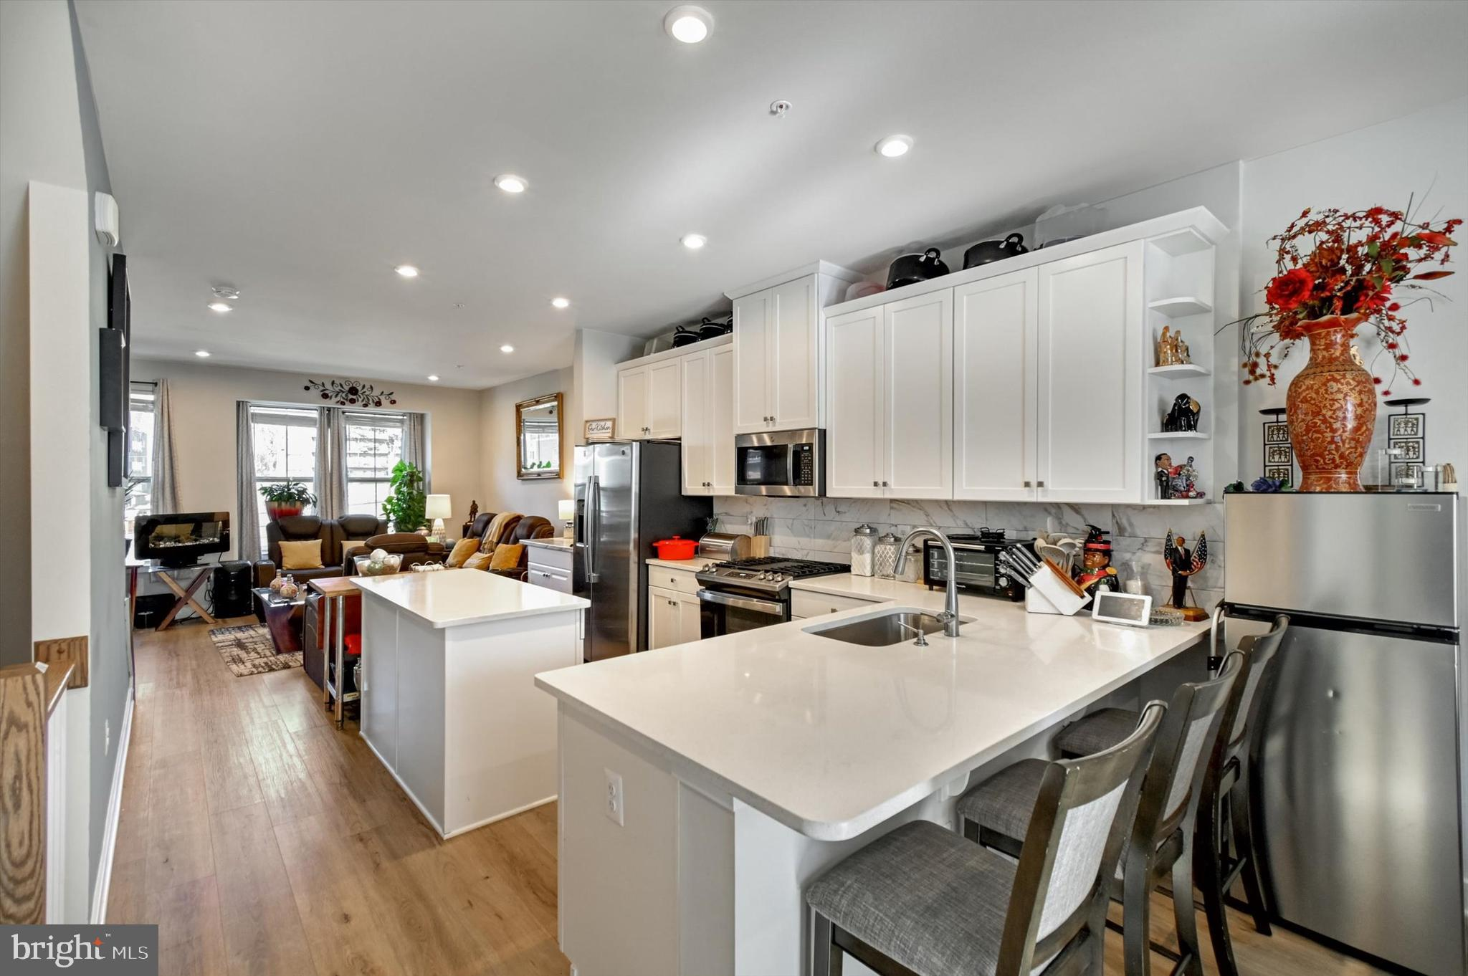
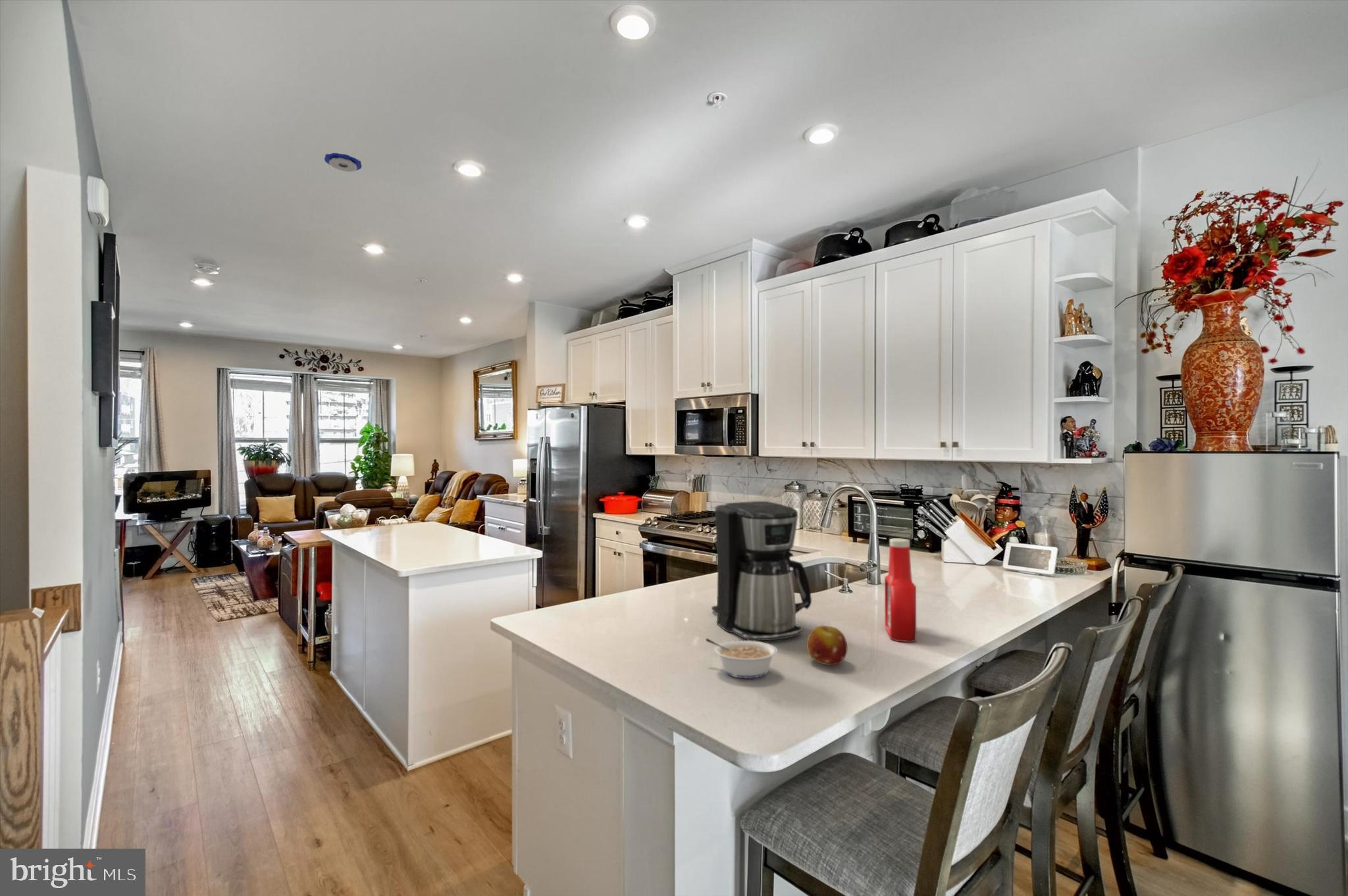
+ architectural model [324,153,363,172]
+ fruit [806,625,848,666]
+ soap bottle [884,537,917,643]
+ legume [704,638,778,679]
+ coffee maker [711,501,812,641]
